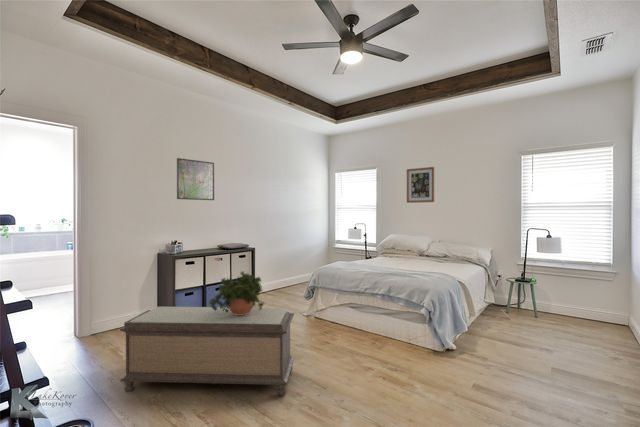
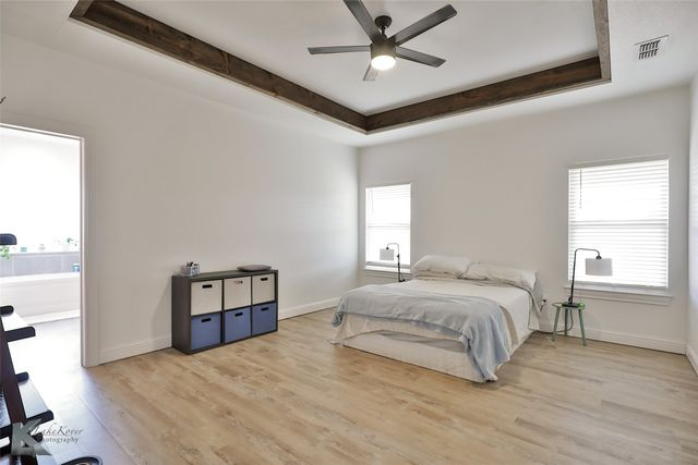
- wall art [406,166,435,204]
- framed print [176,157,215,201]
- potted plant [208,270,266,315]
- bench [119,306,295,397]
